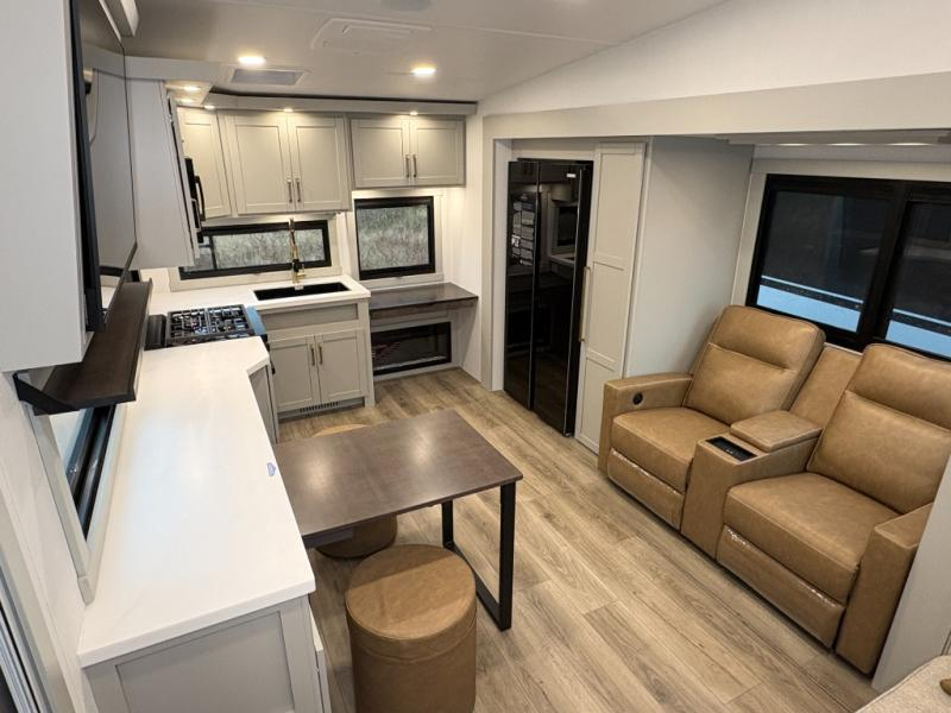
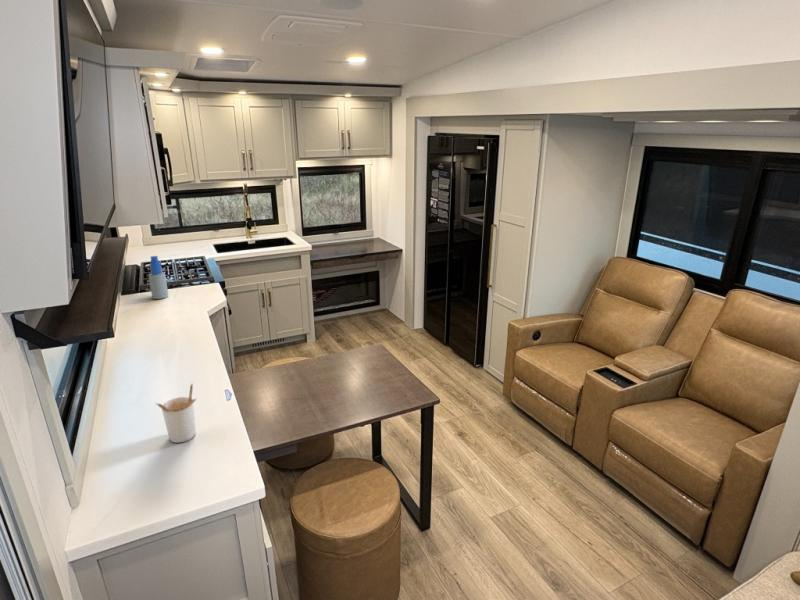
+ spray bottle [148,255,169,300]
+ utensil holder [154,383,197,444]
